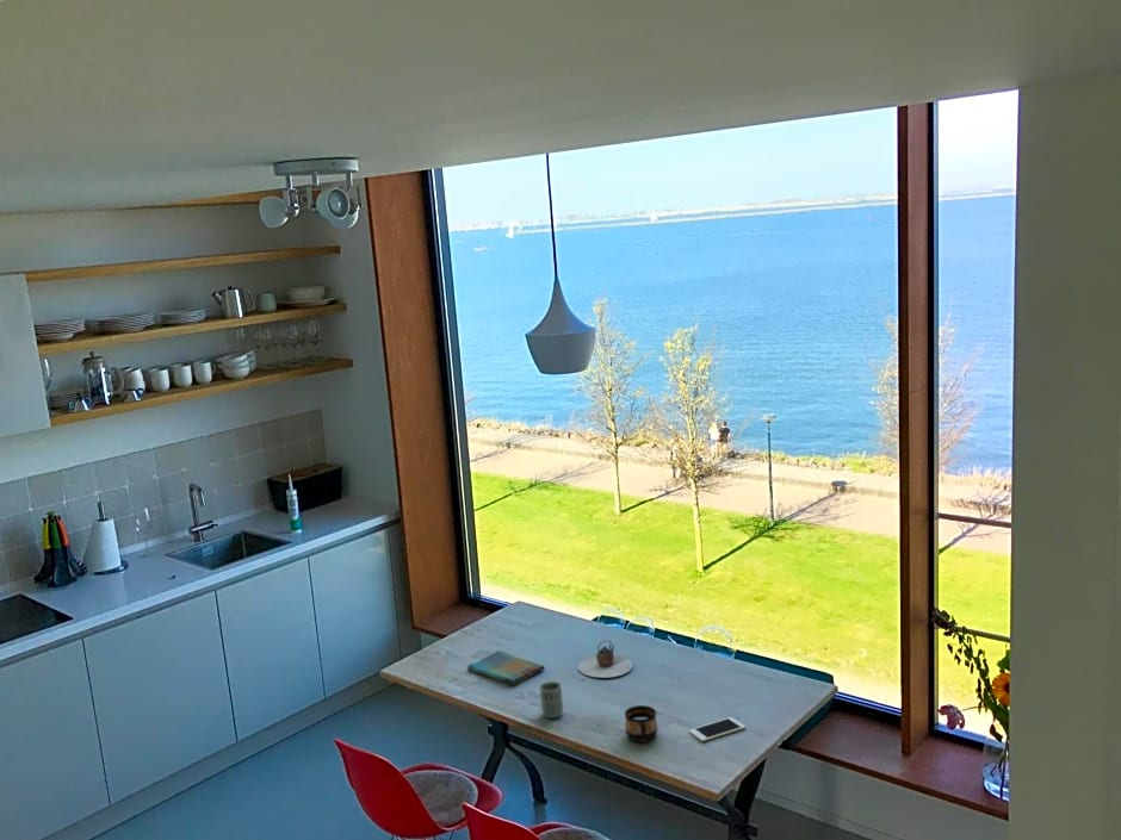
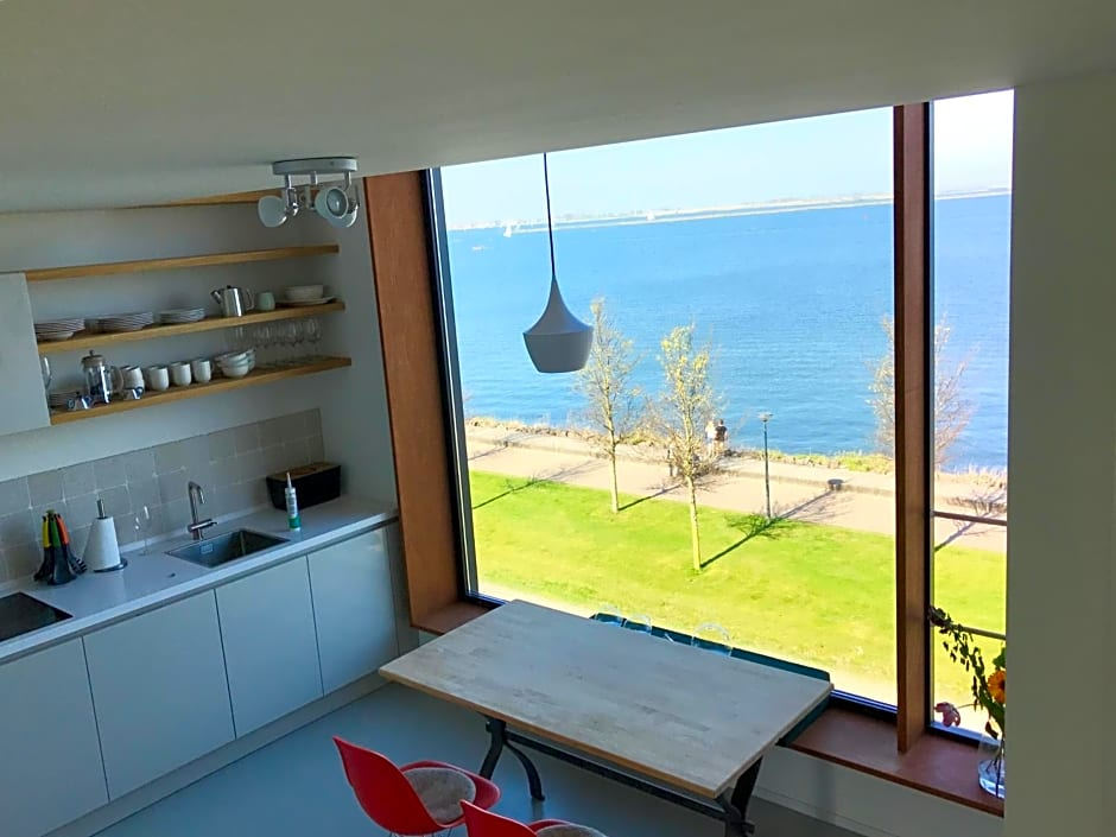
- teapot [577,640,633,679]
- dish towel [466,649,546,685]
- cup [539,680,564,720]
- cup [624,704,658,743]
- cell phone [688,716,747,742]
